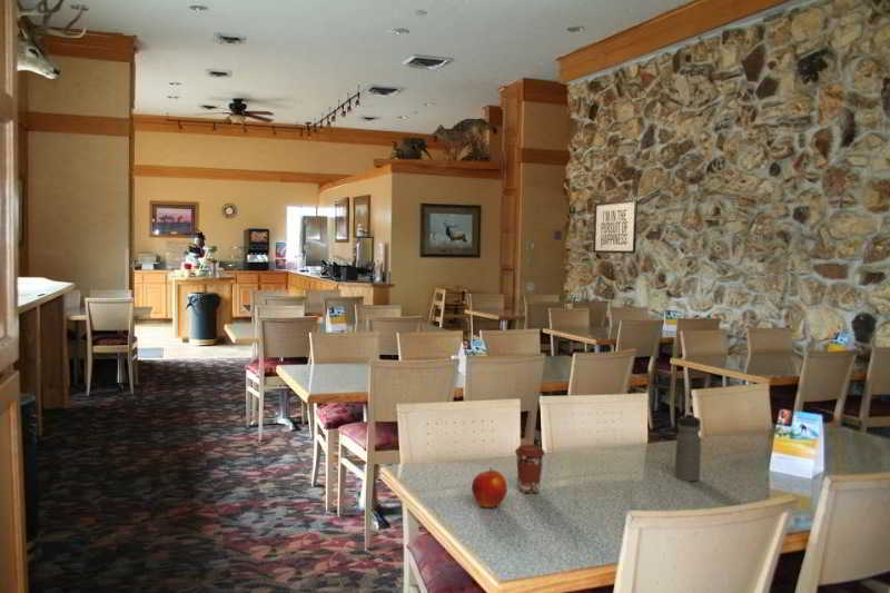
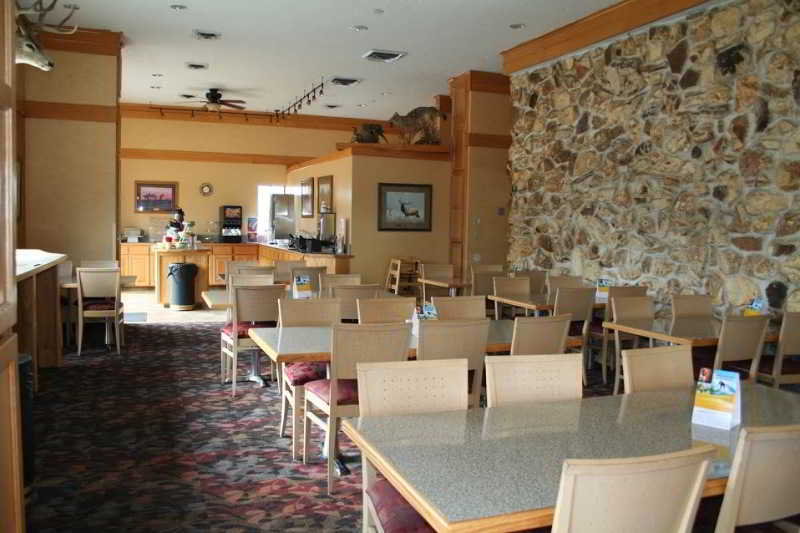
- coffee cup [514,444,546,494]
- apple [471,466,508,508]
- mirror [592,198,639,255]
- water bottle [674,412,702,483]
